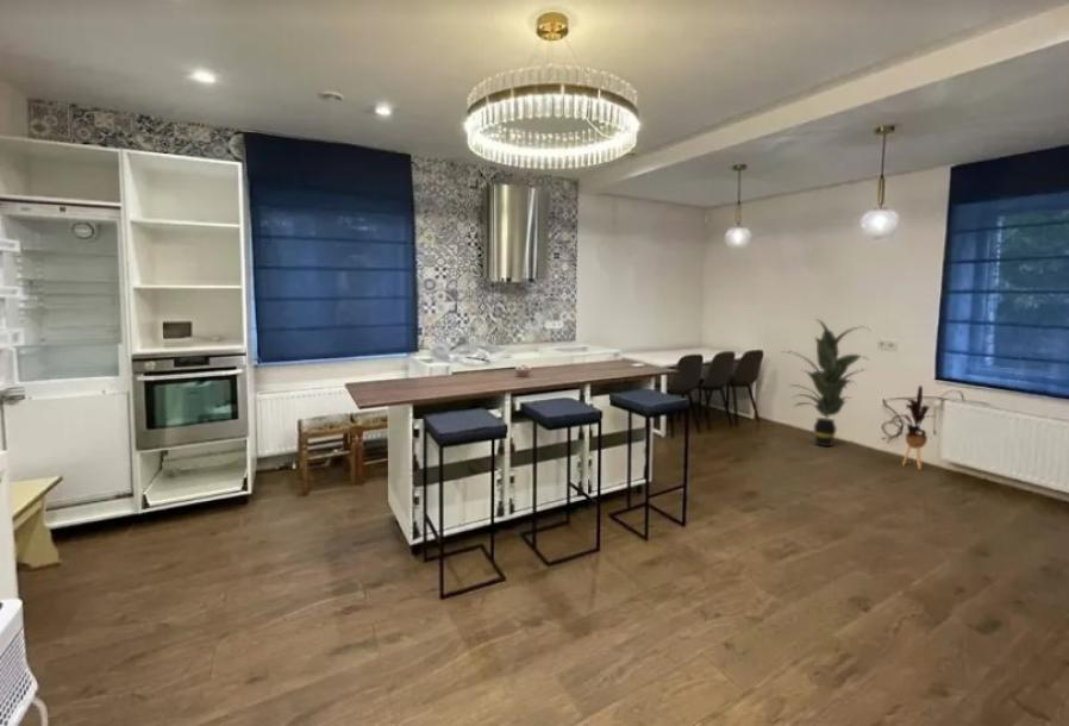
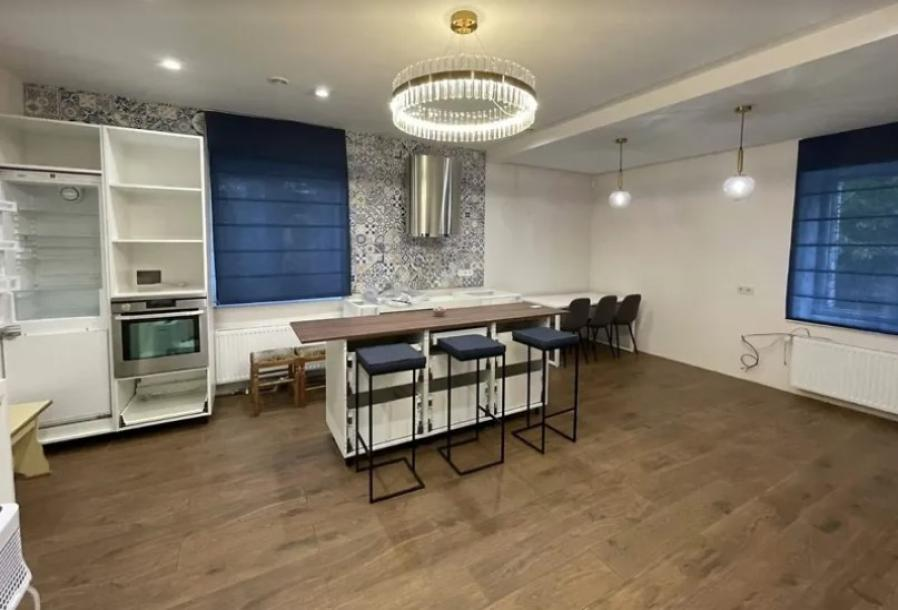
- house plant [881,384,937,470]
- indoor plant [782,318,870,448]
